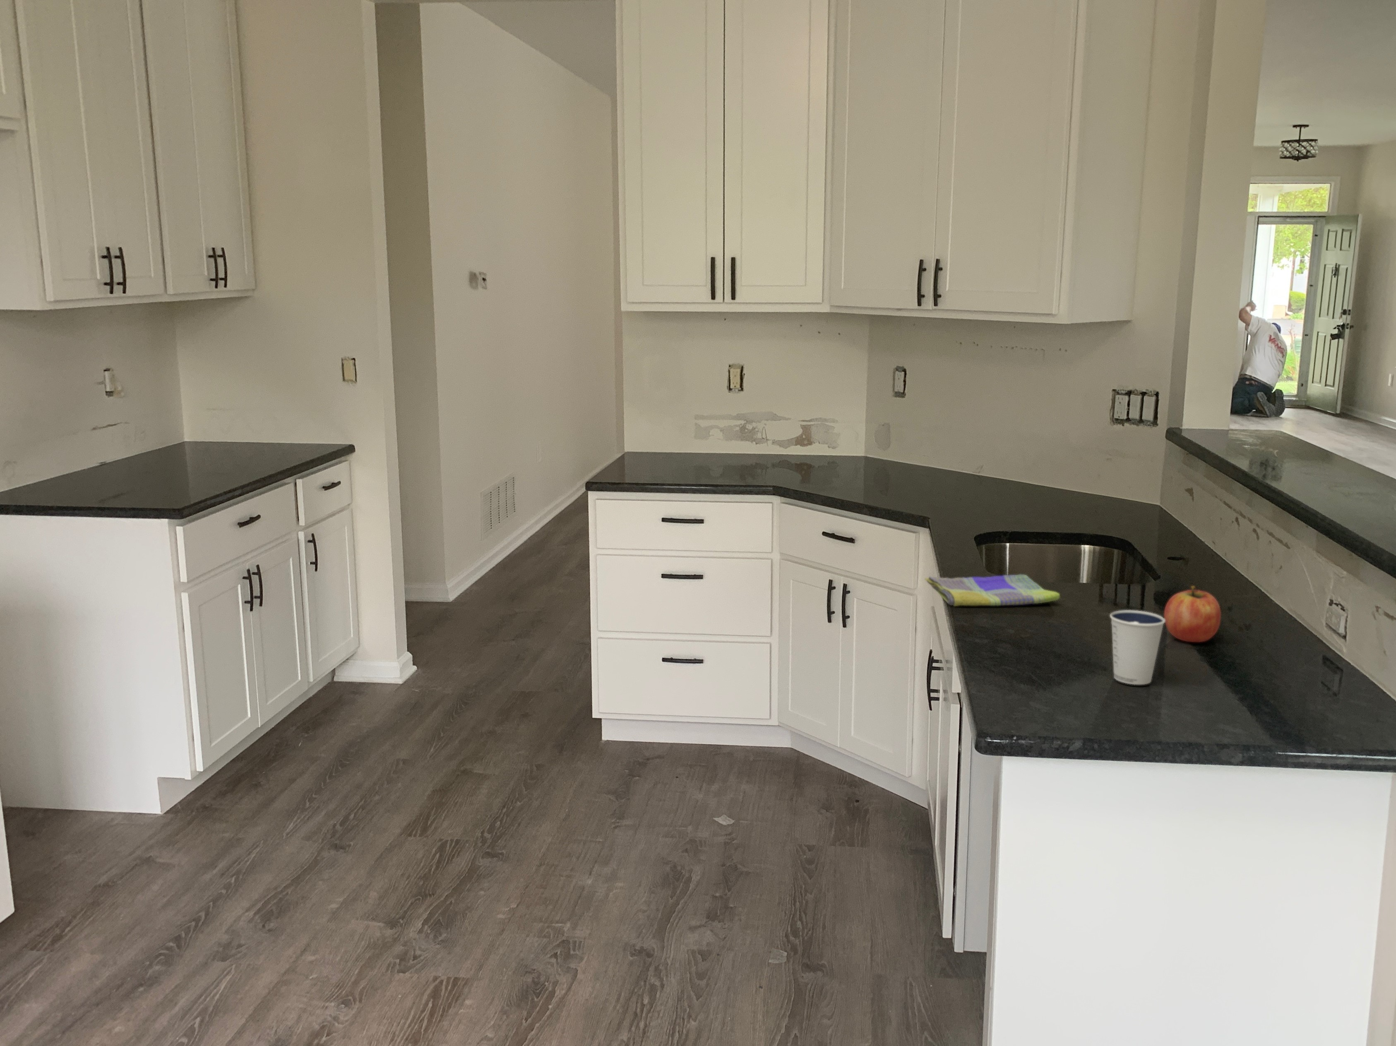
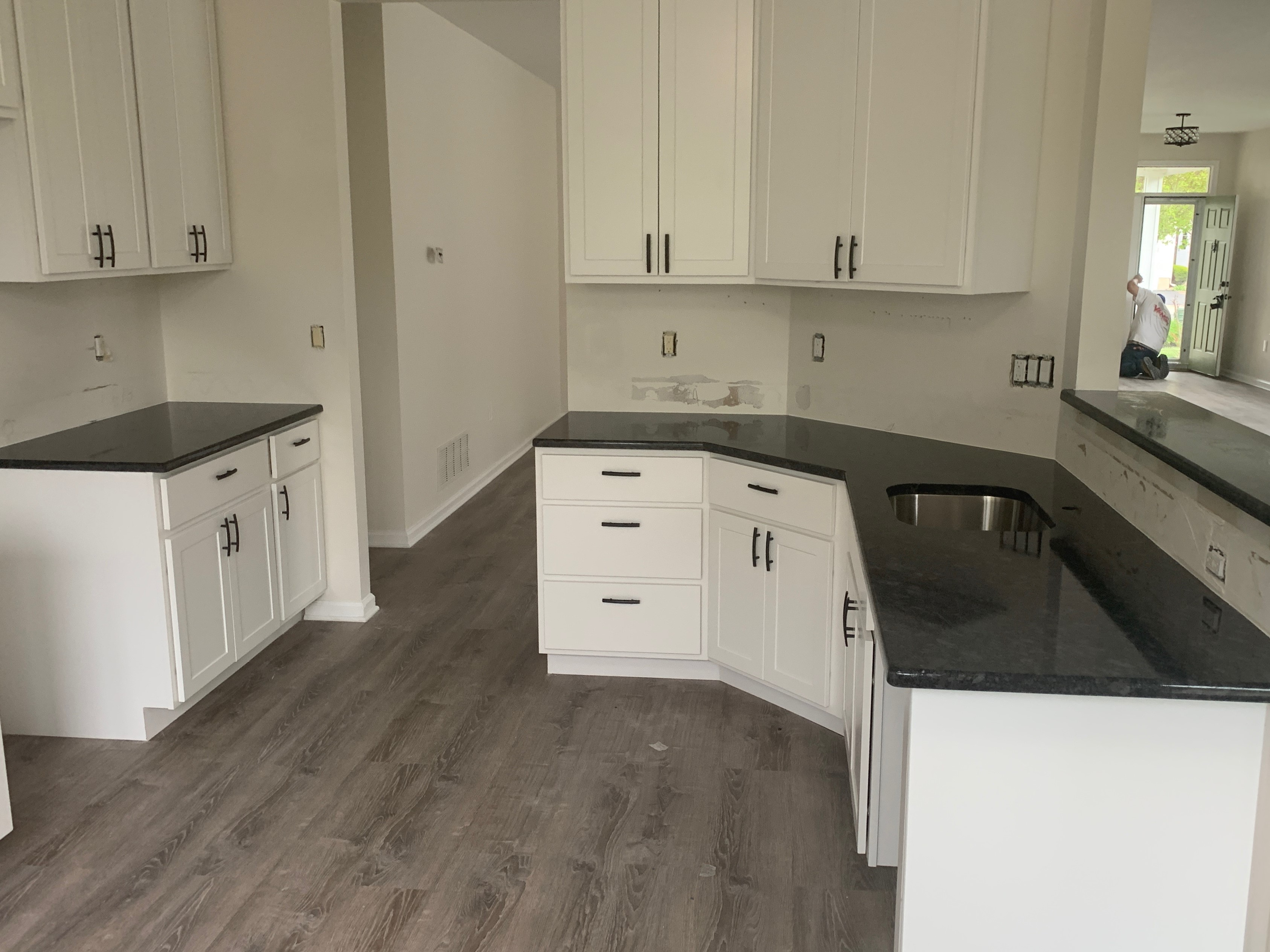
- dish towel [924,574,1061,607]
- fruit [1163,586,1221,643]
- dixie cup [1109,610,1165,686]
